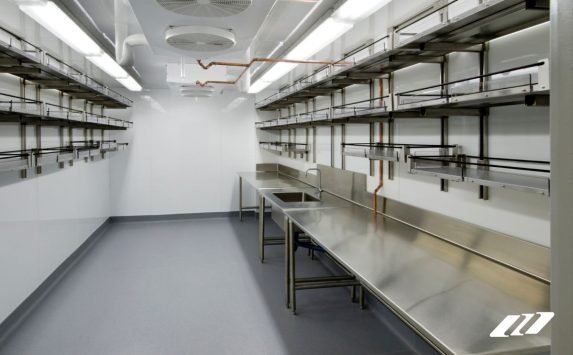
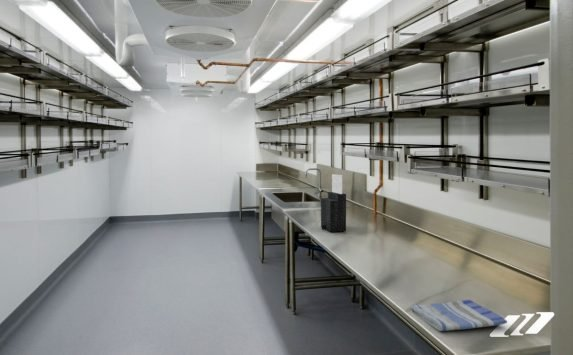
+ knife block [320,173,347,233]
+ dish towel [410,299,508,332]
